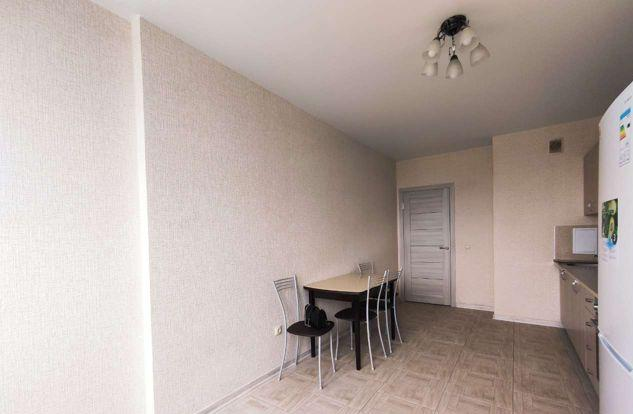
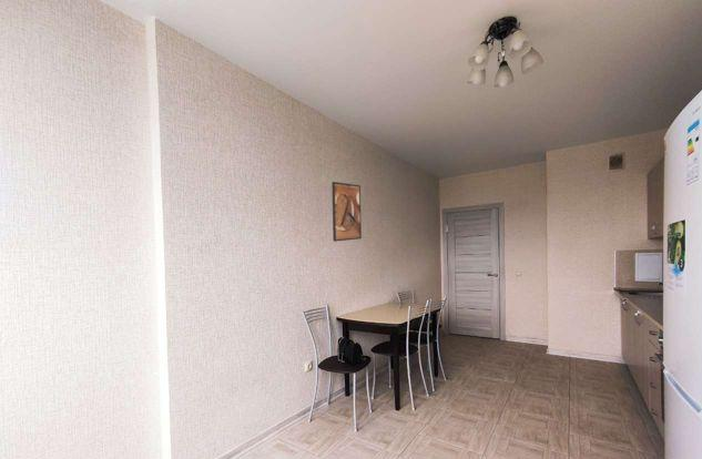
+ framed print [330,181,363,243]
